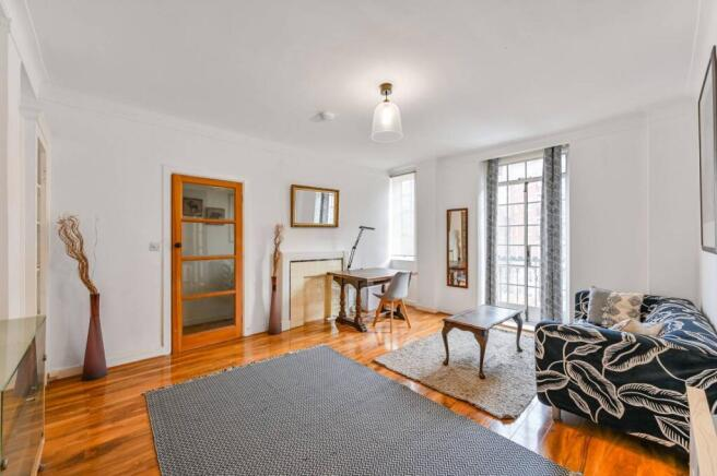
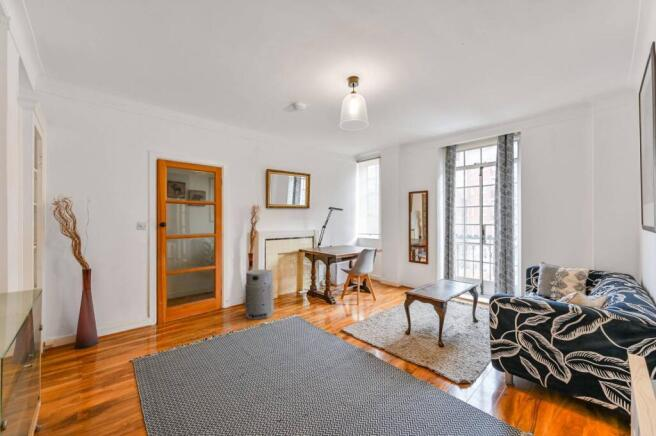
+ air purifier [244,269,275,321]
